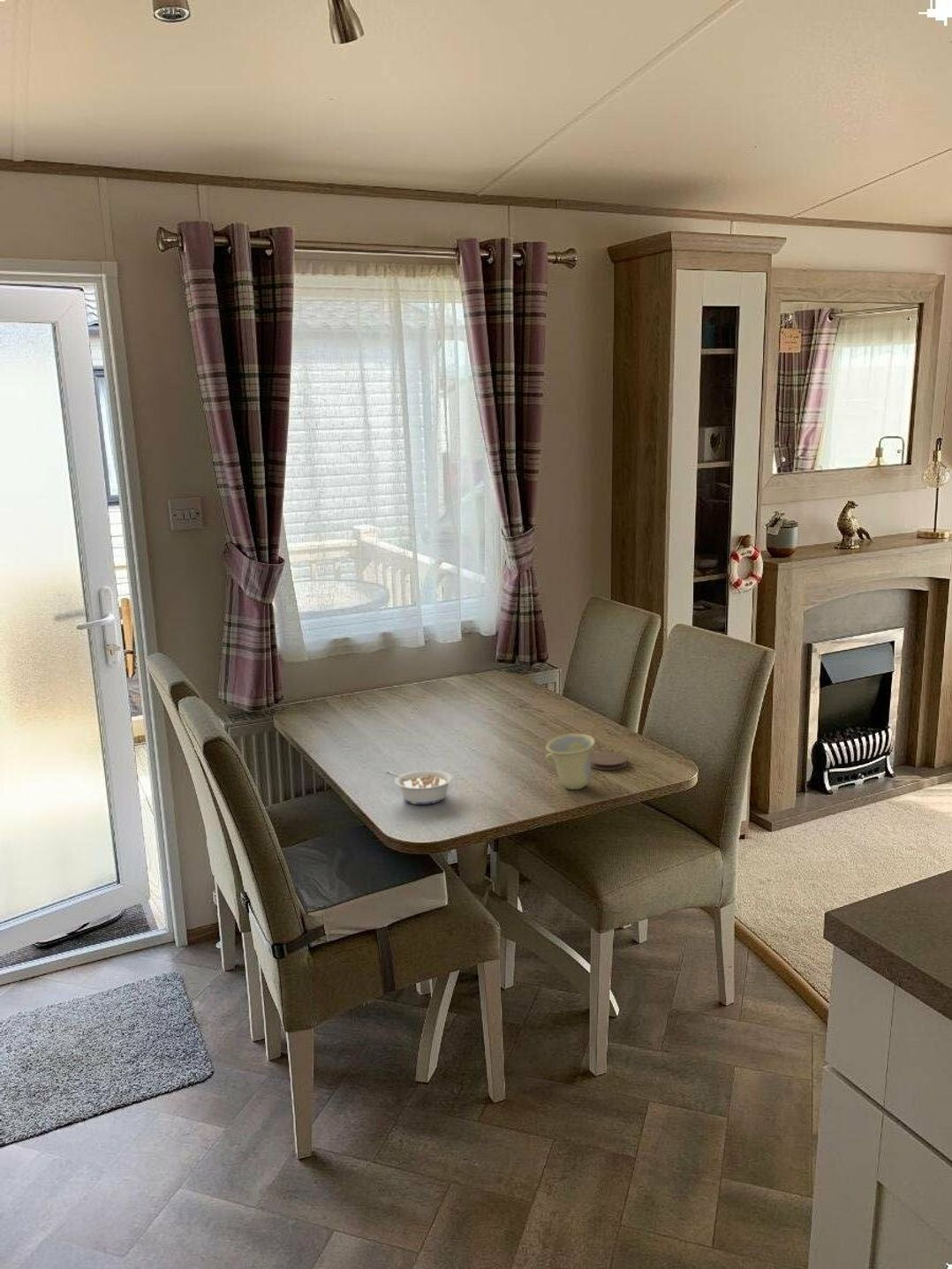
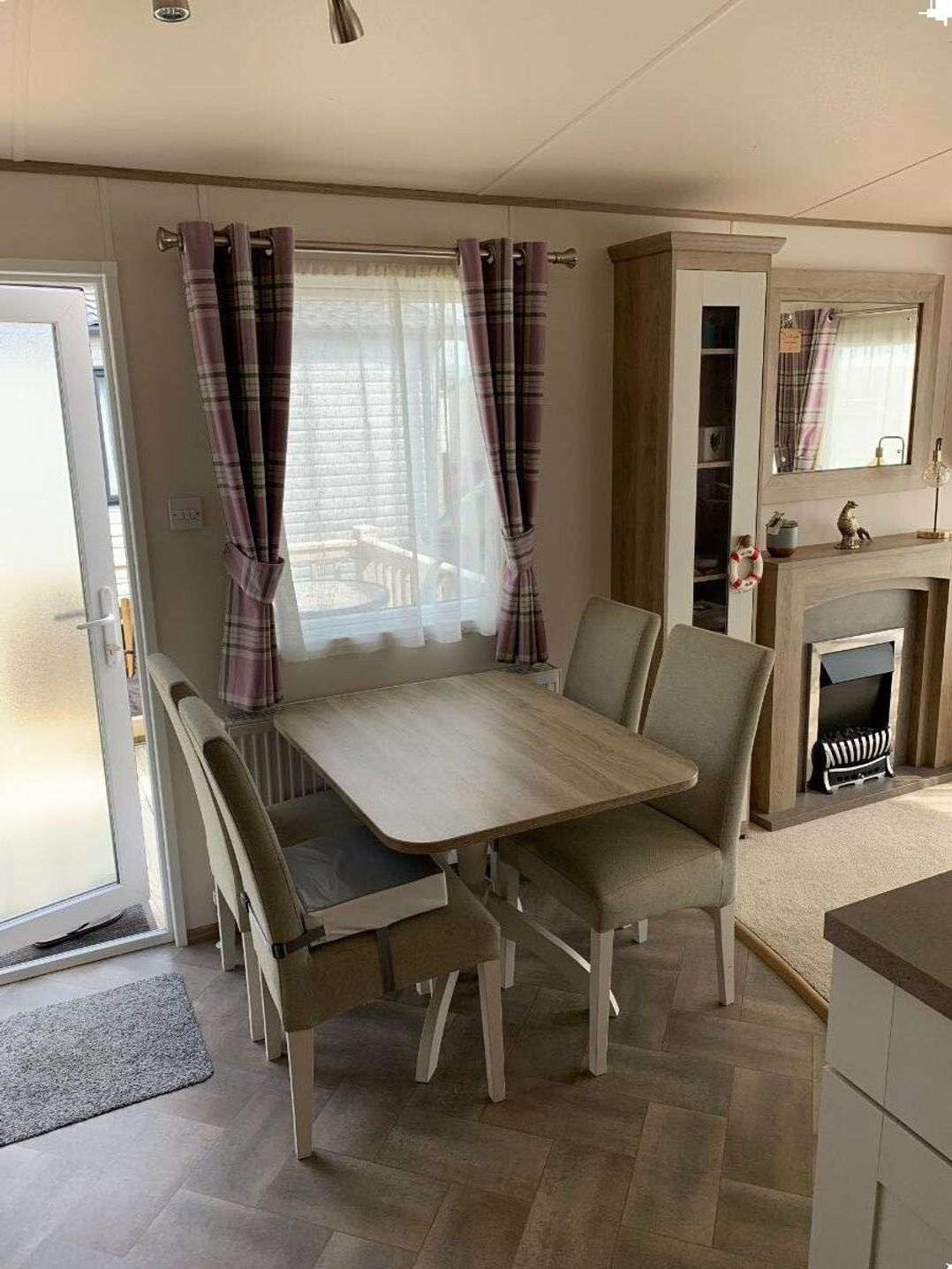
- coaster [591,751,628,771]
- cup [545,733,596,790]
- legume [385,769,454,805]
